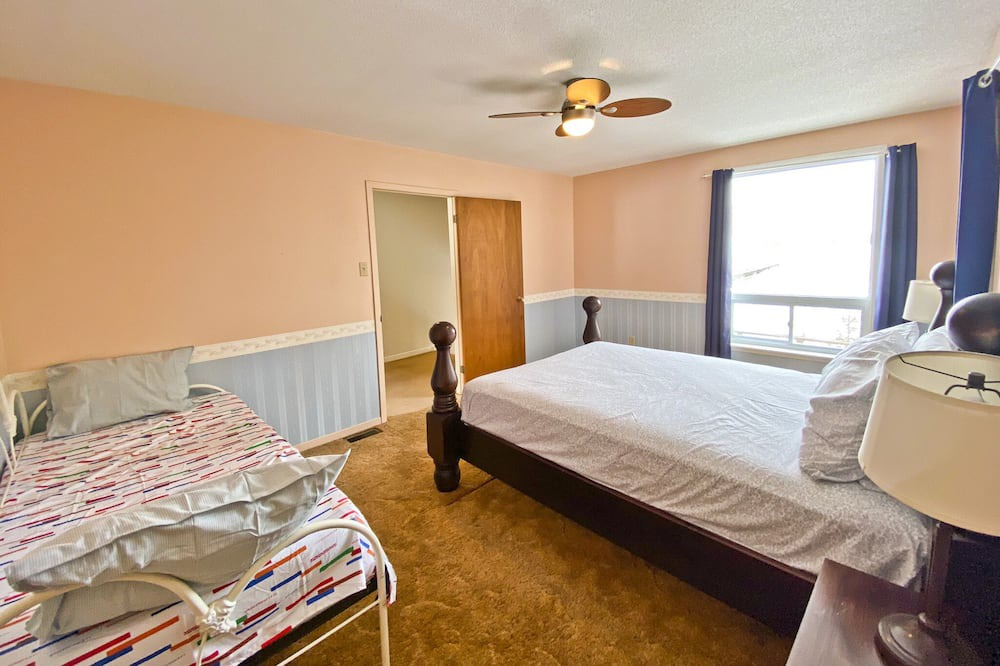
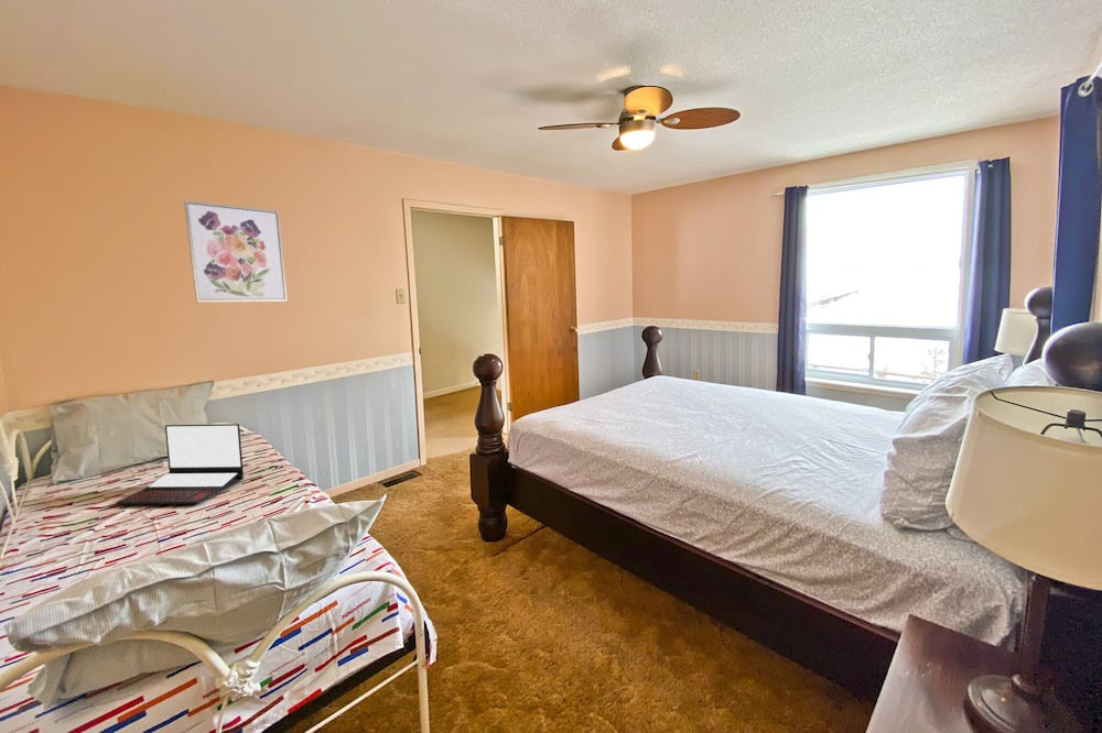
+ wall art [183,199,289,304]
+ laptop [115,423,245,506]
